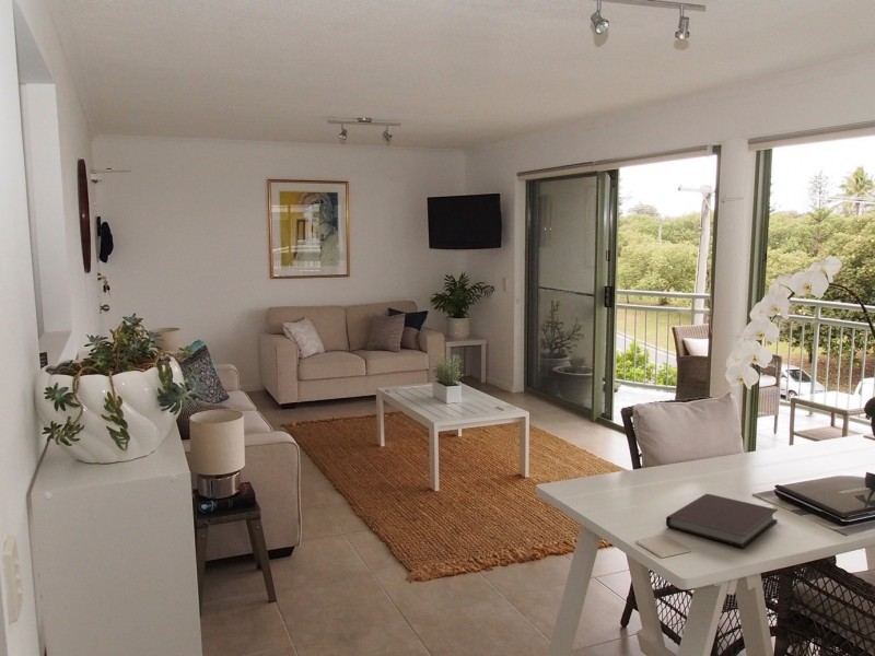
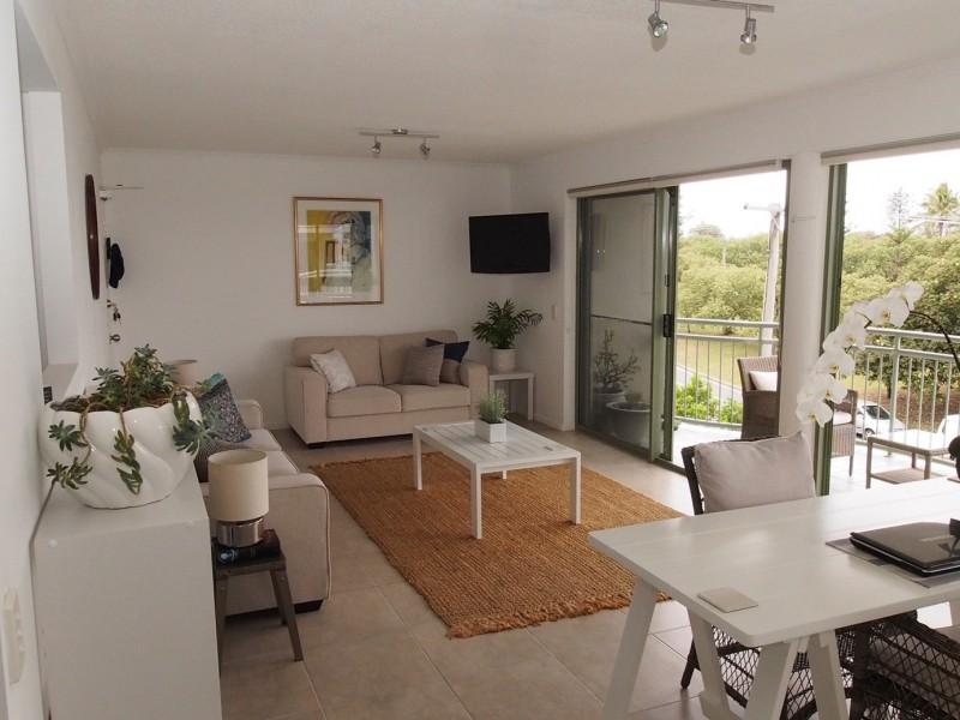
- notebook [665,493,780,549]
